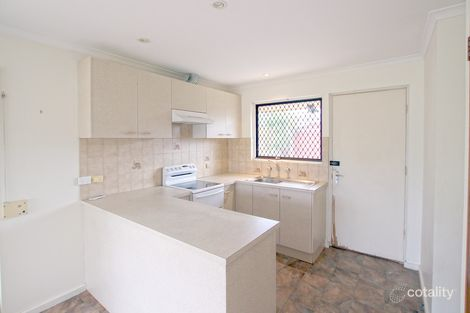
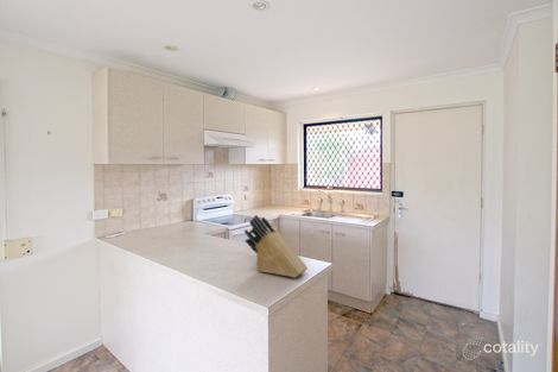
+ knife block [243,214,309,278]
